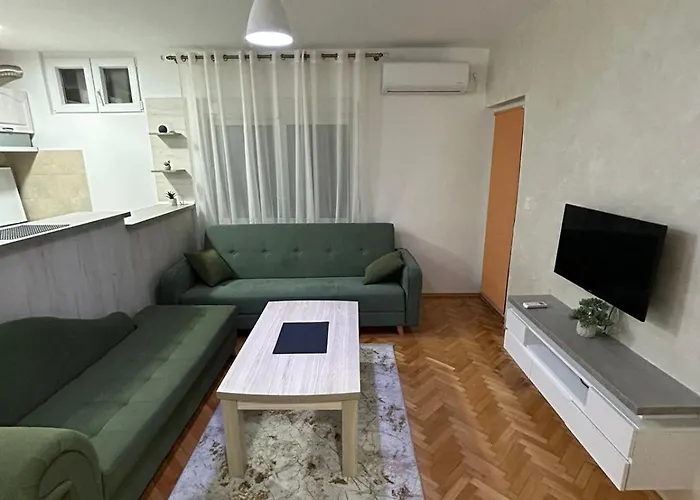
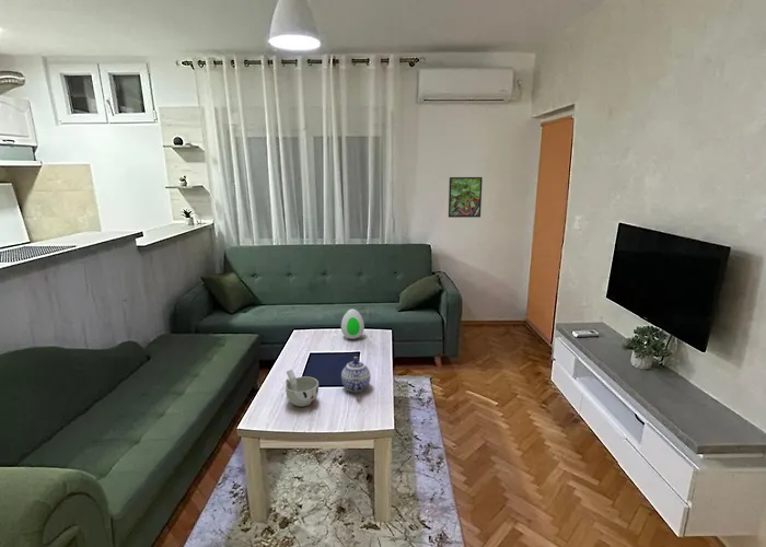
+ cup [285,369,320,407]
+ teapot [340,356,372,393]
+ decorative egg [340,309,365,340]
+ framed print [448,176,484,219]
